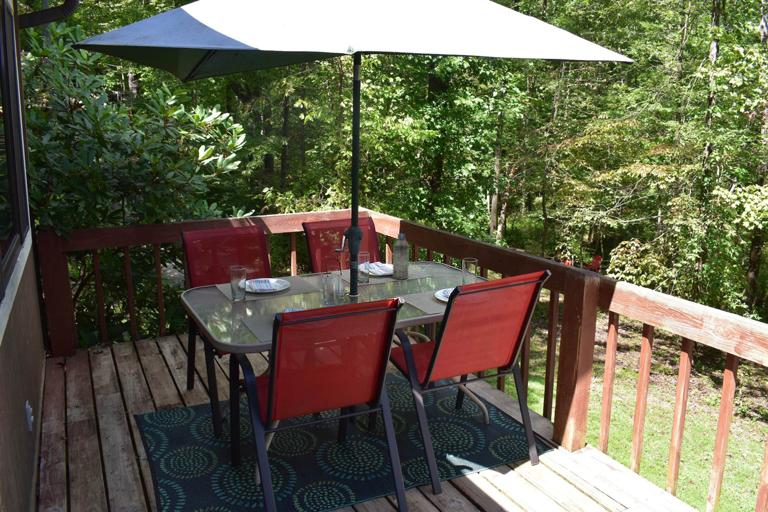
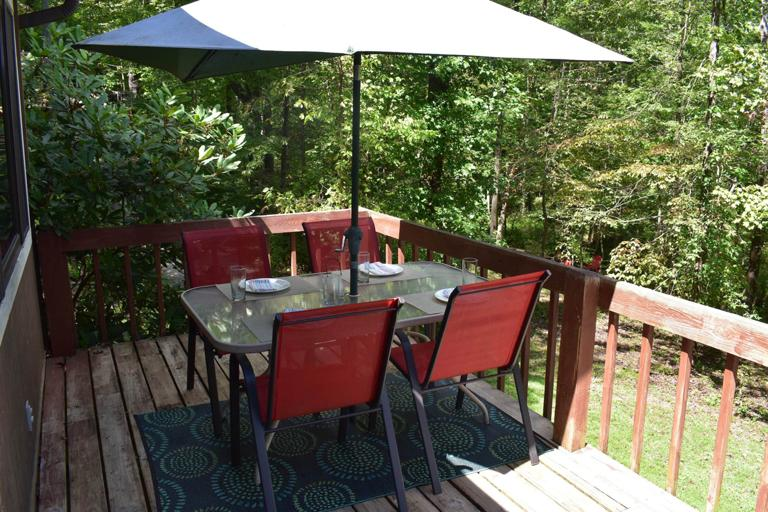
- water bottle [392,233,410,281]
